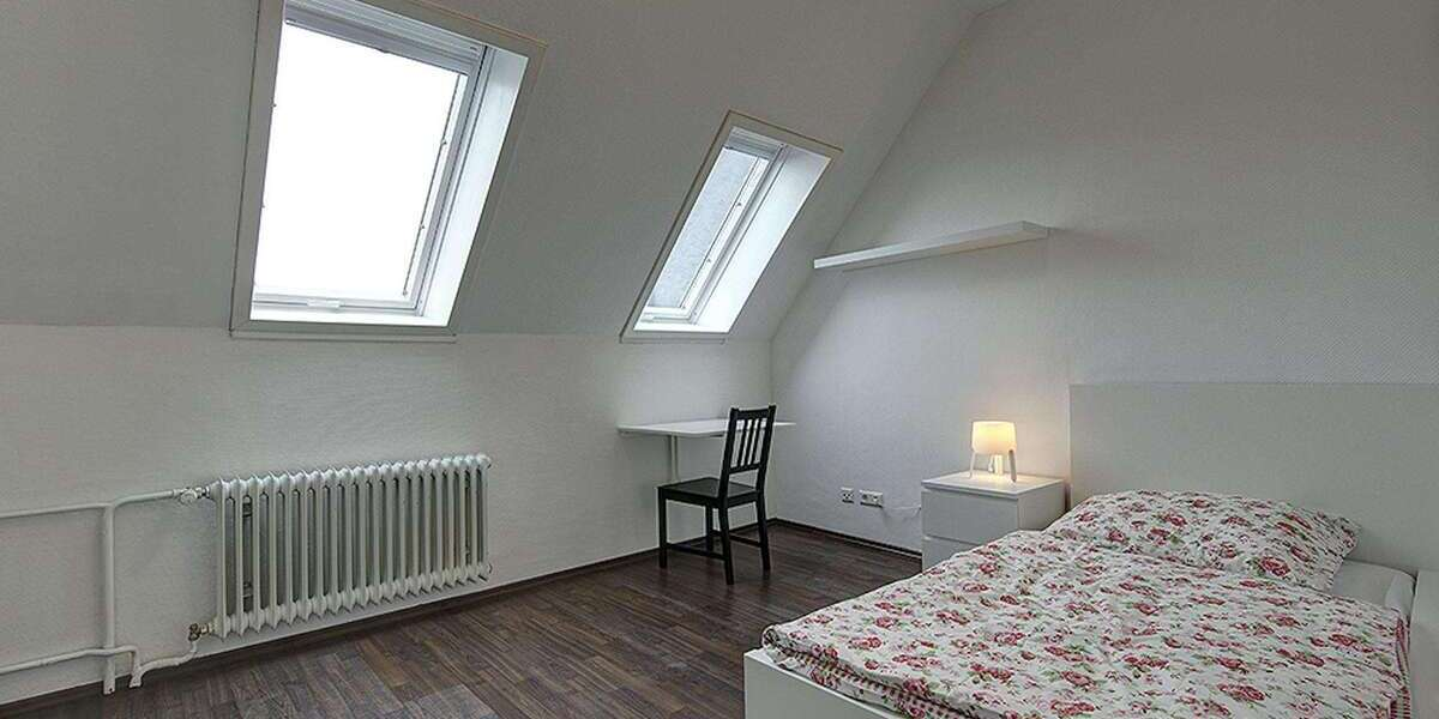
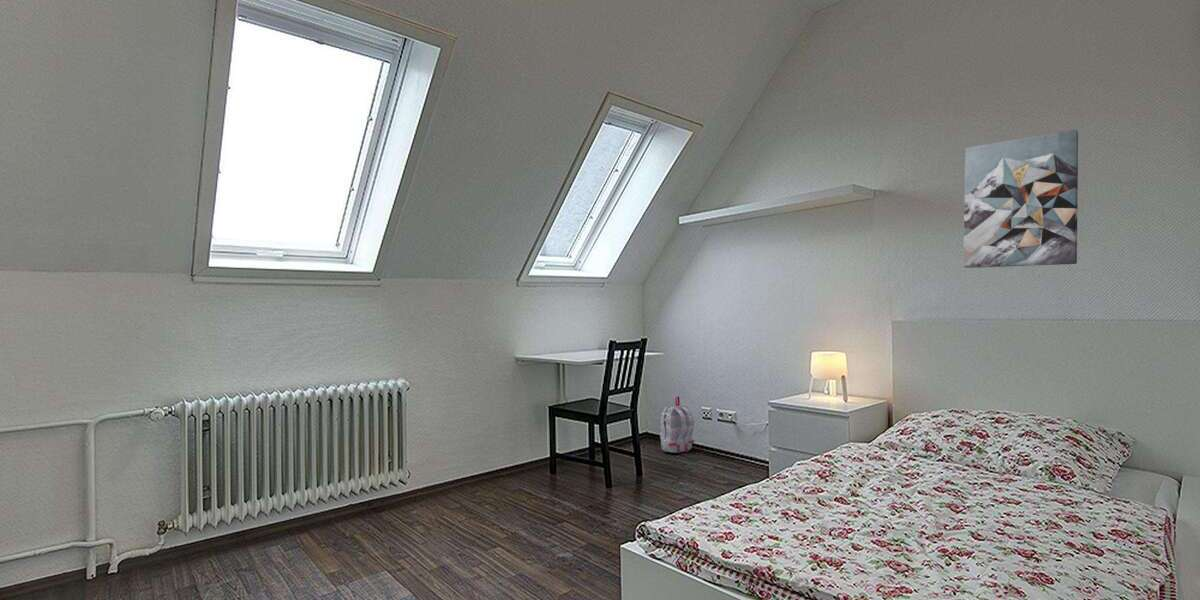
+ backpack [659,396,695,454]
+ wall art [963,128,1079,269]
